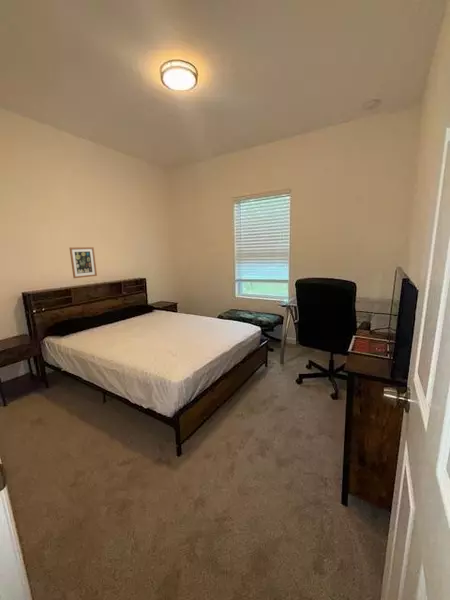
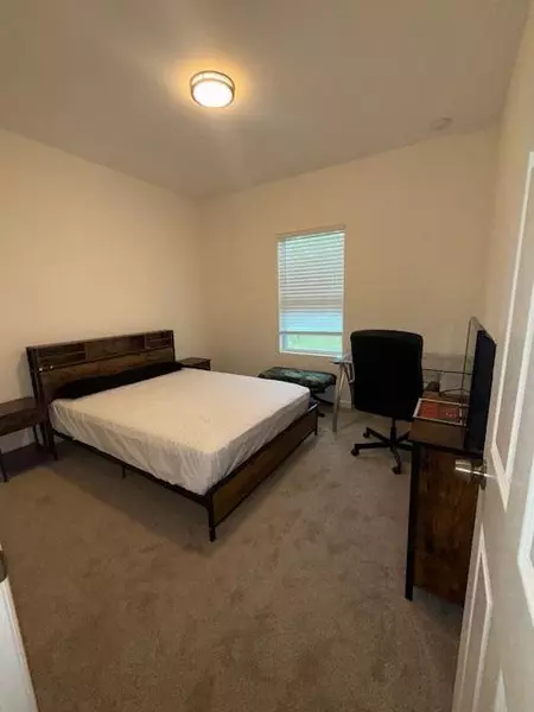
- wall art [69,246,98,279]
